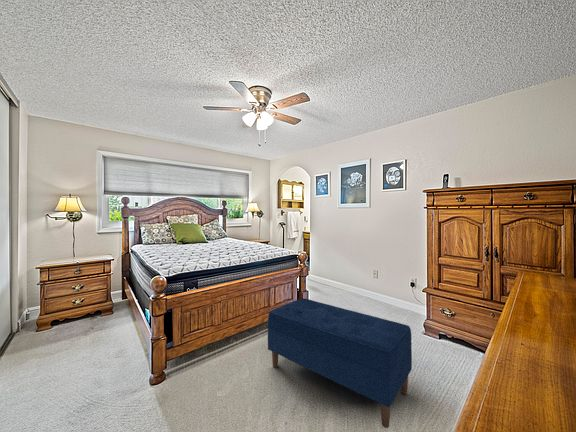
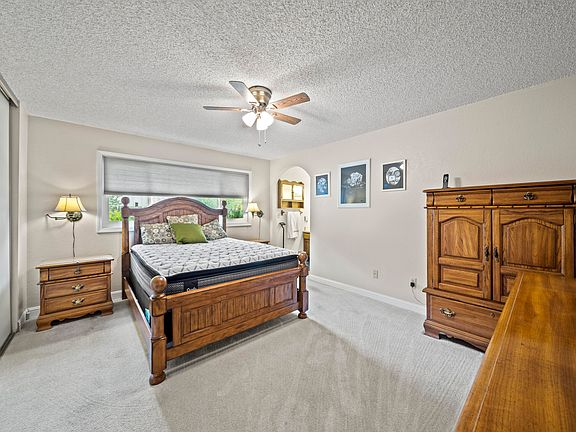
- bench [267,297,413,429]
